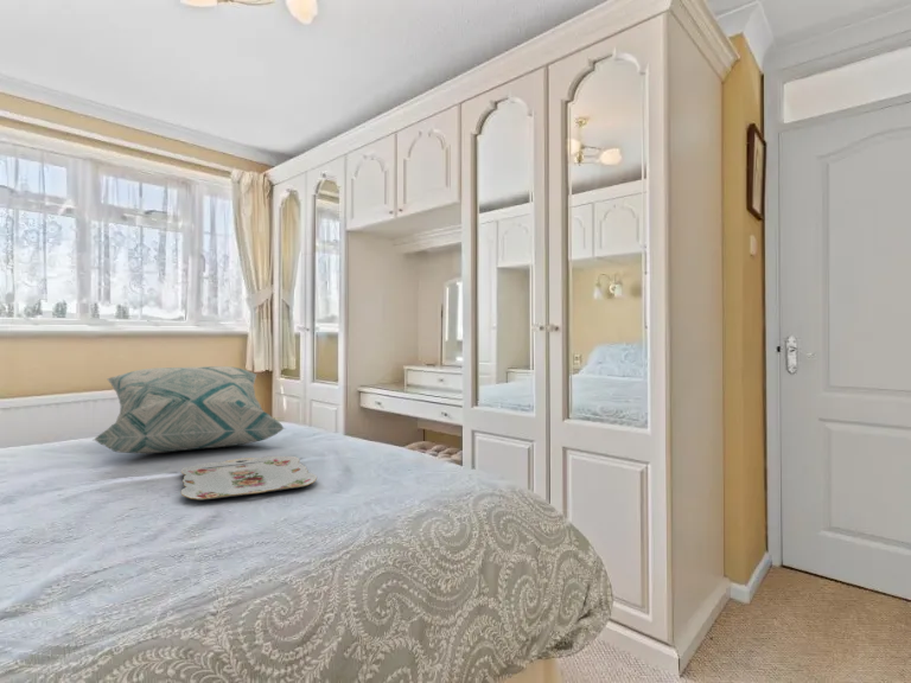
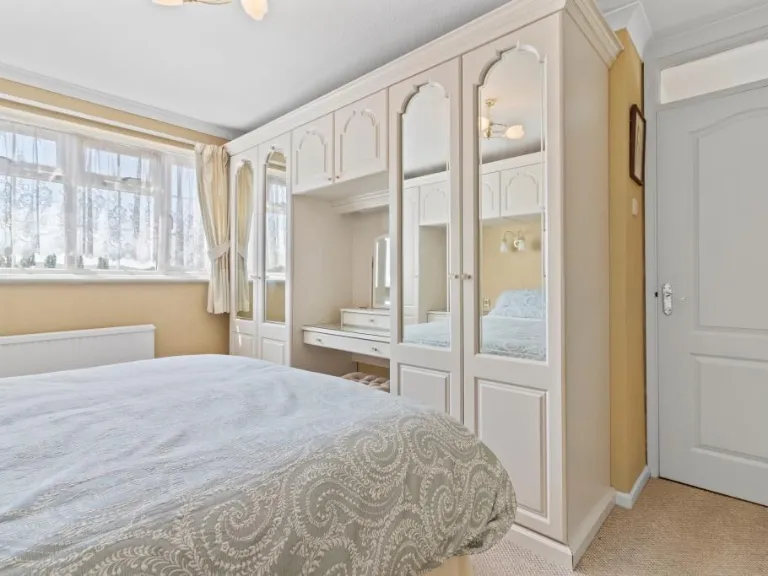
- serving tray [180,455,318,502]
- decorative pillow [93,365,287,454]
